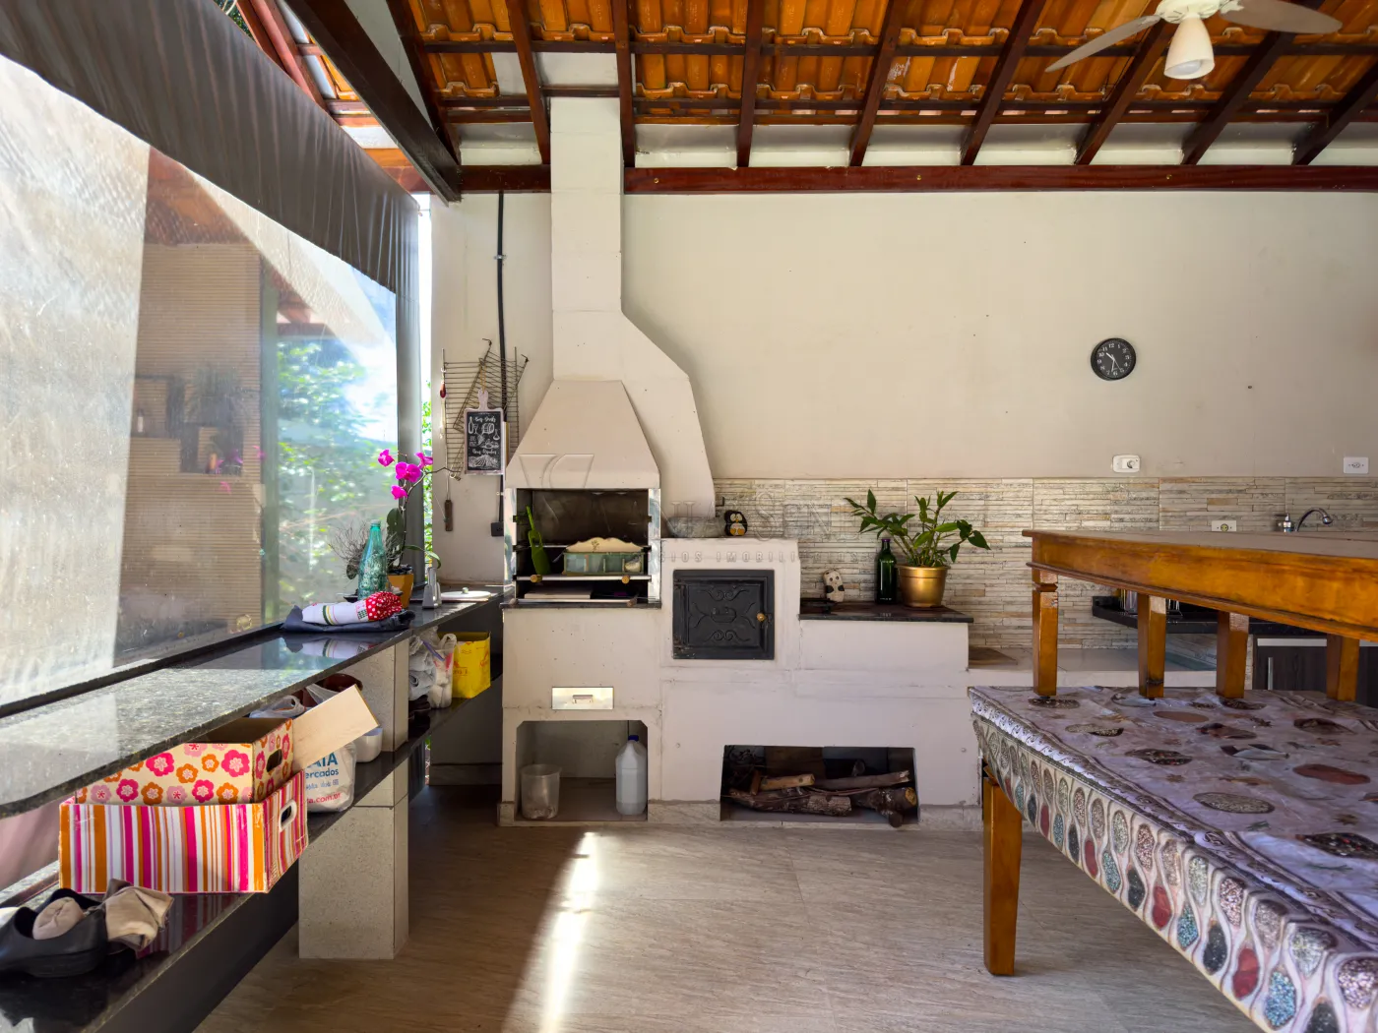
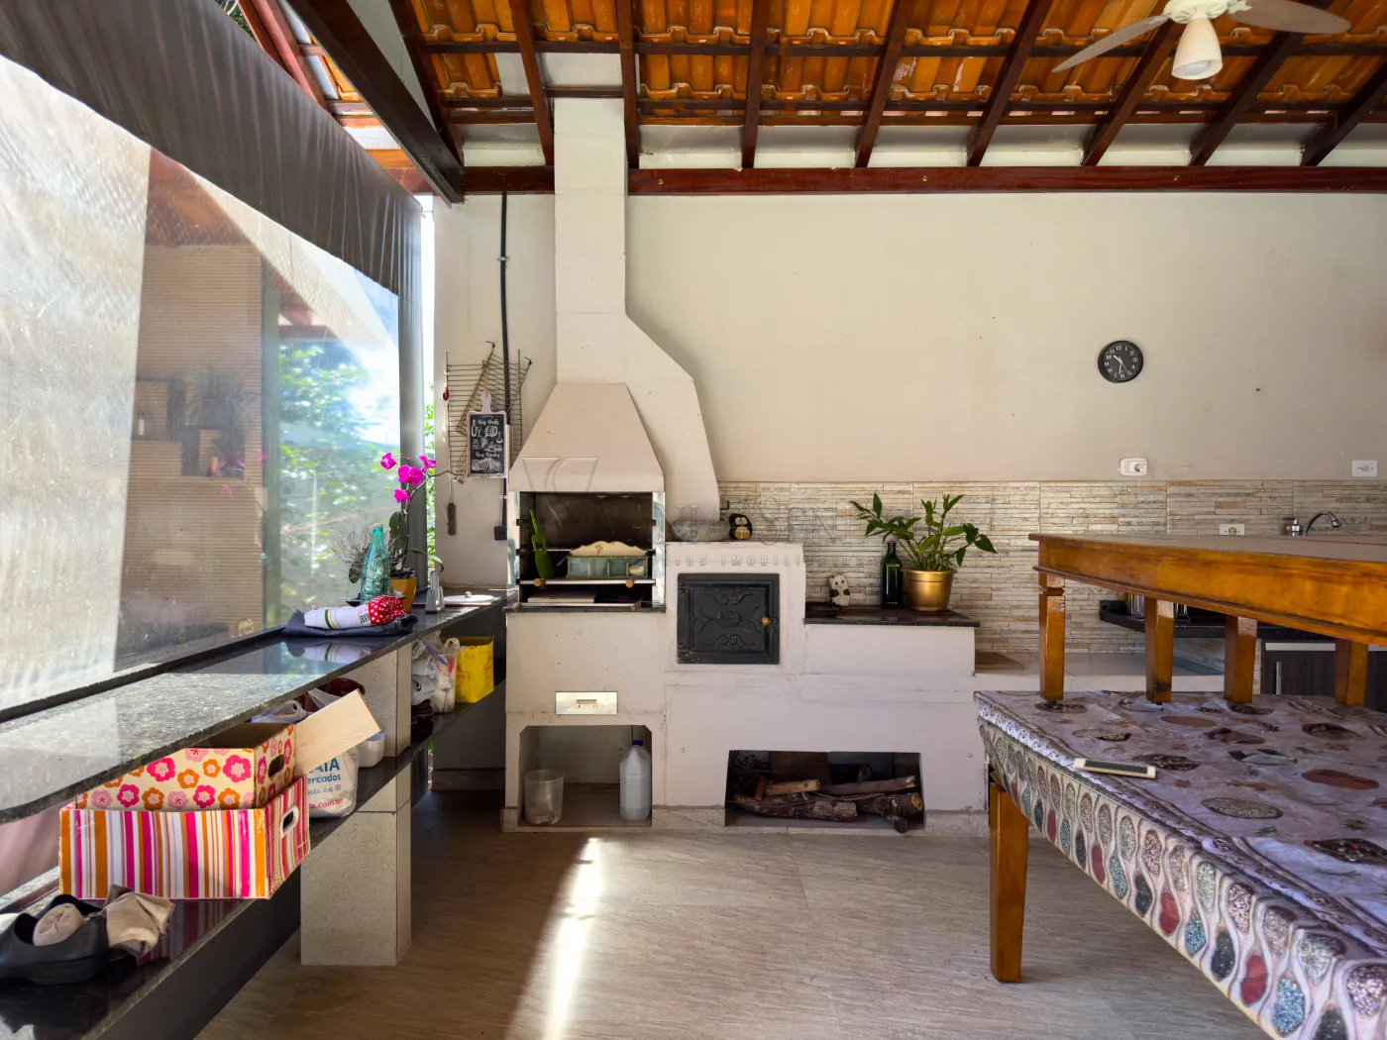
+ cell phone [1072,758,1157,780]
